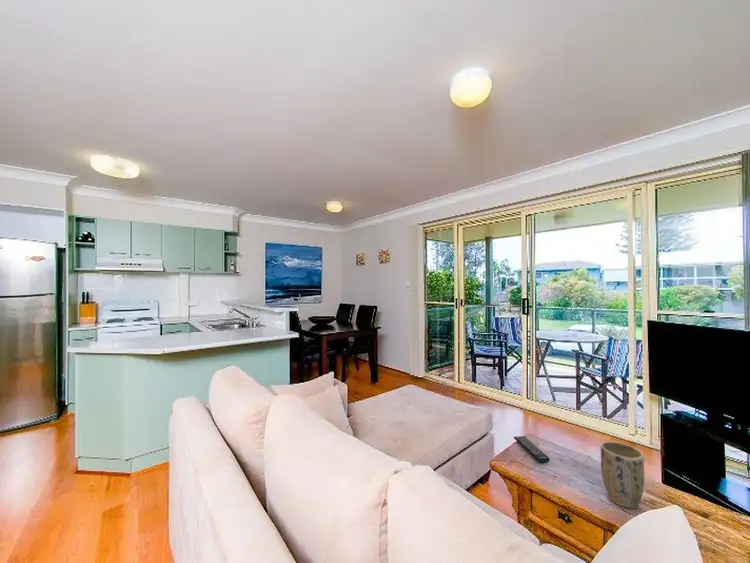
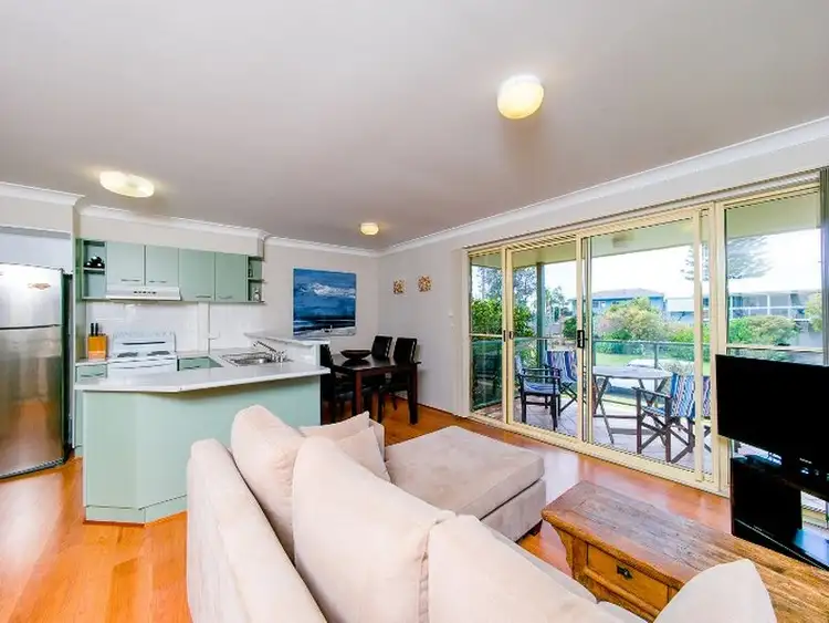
- remote control [513,435,551,464]
- plant pot [600,441,645,509]
